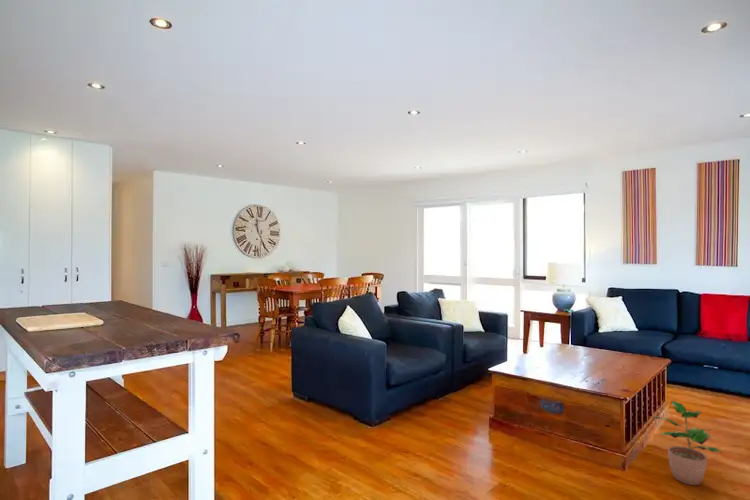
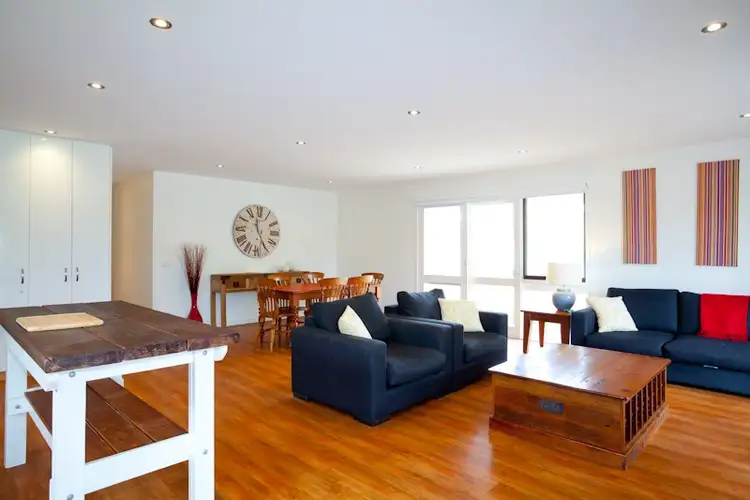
- potted plant [651,400,722,486]
